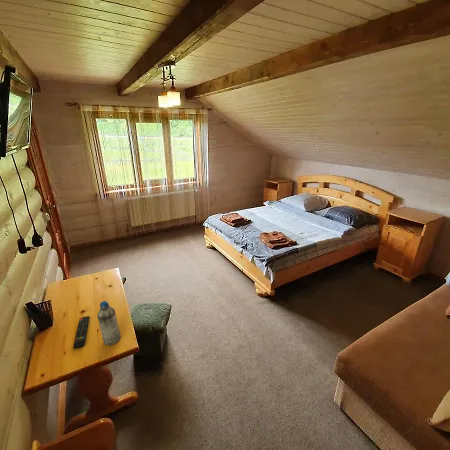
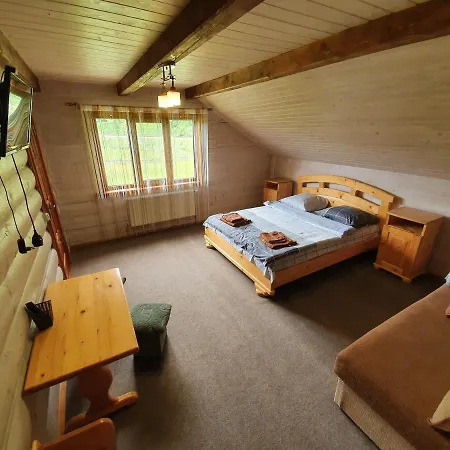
- water bottle [96,300,122,346]
- remote control [72,315,90,349]
